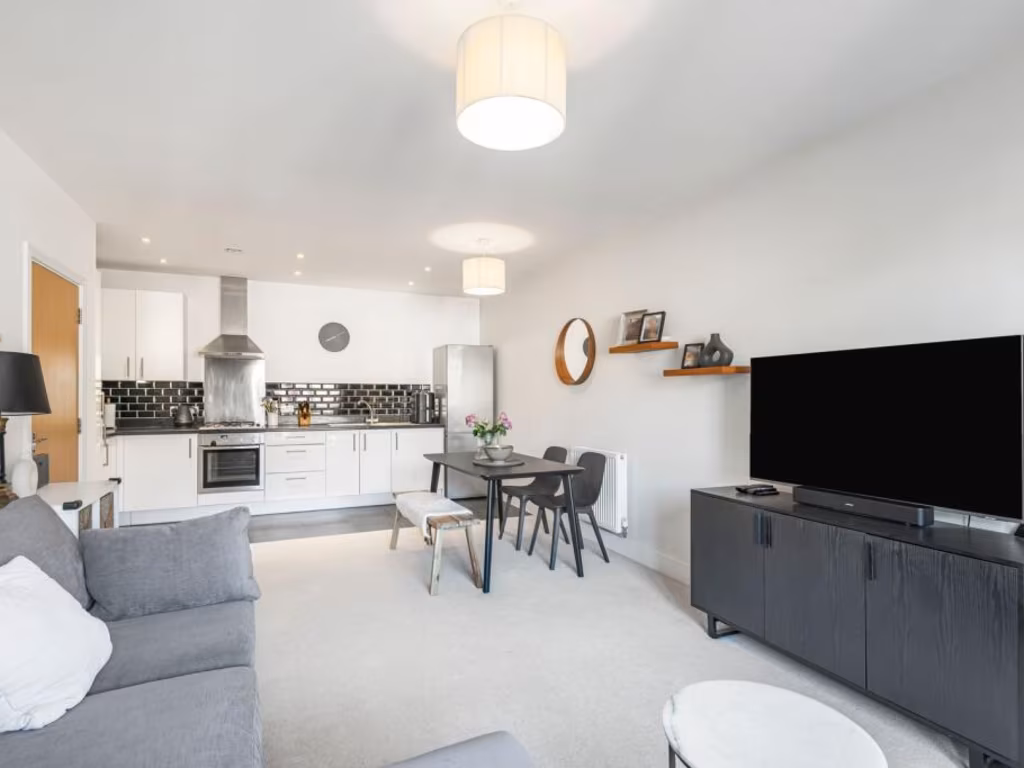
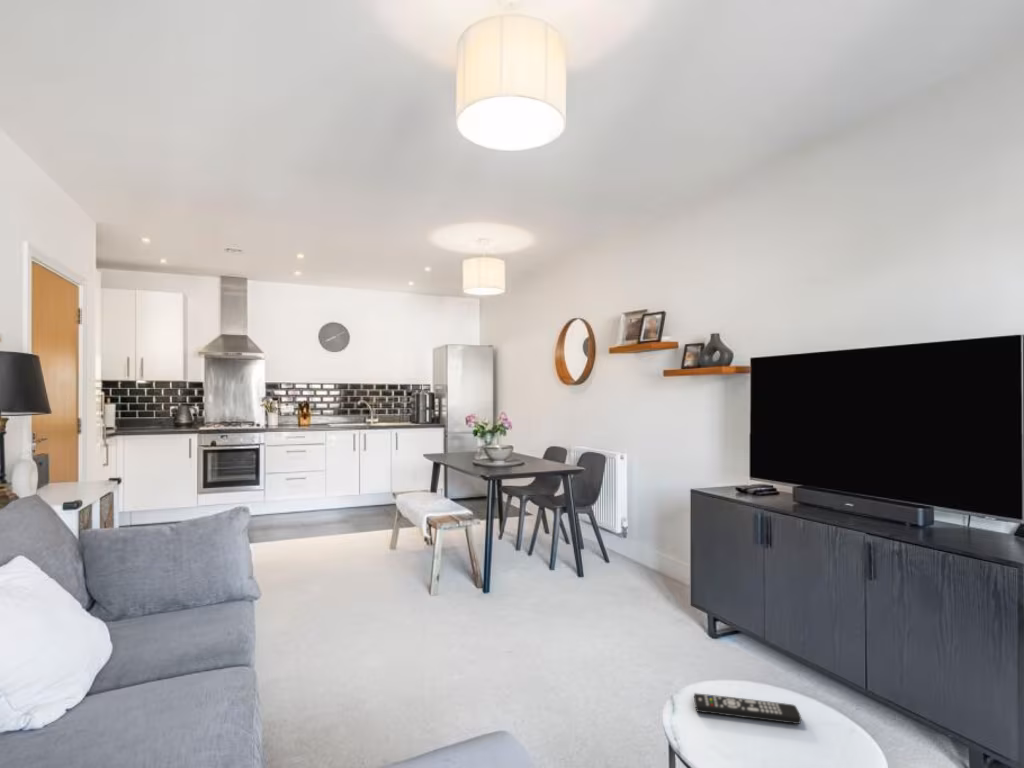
+ remote control [693,692,802,725]
